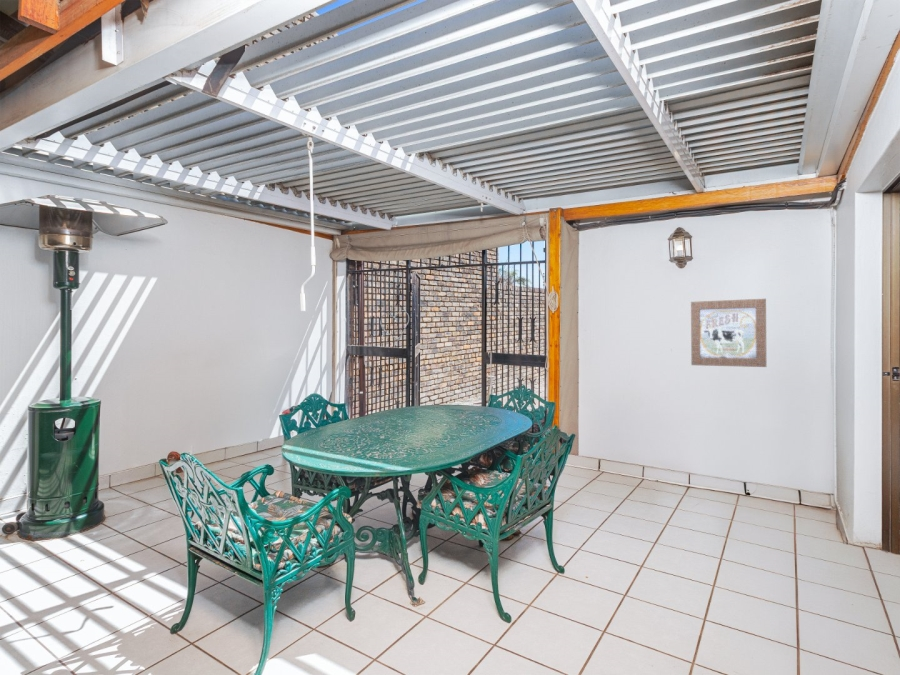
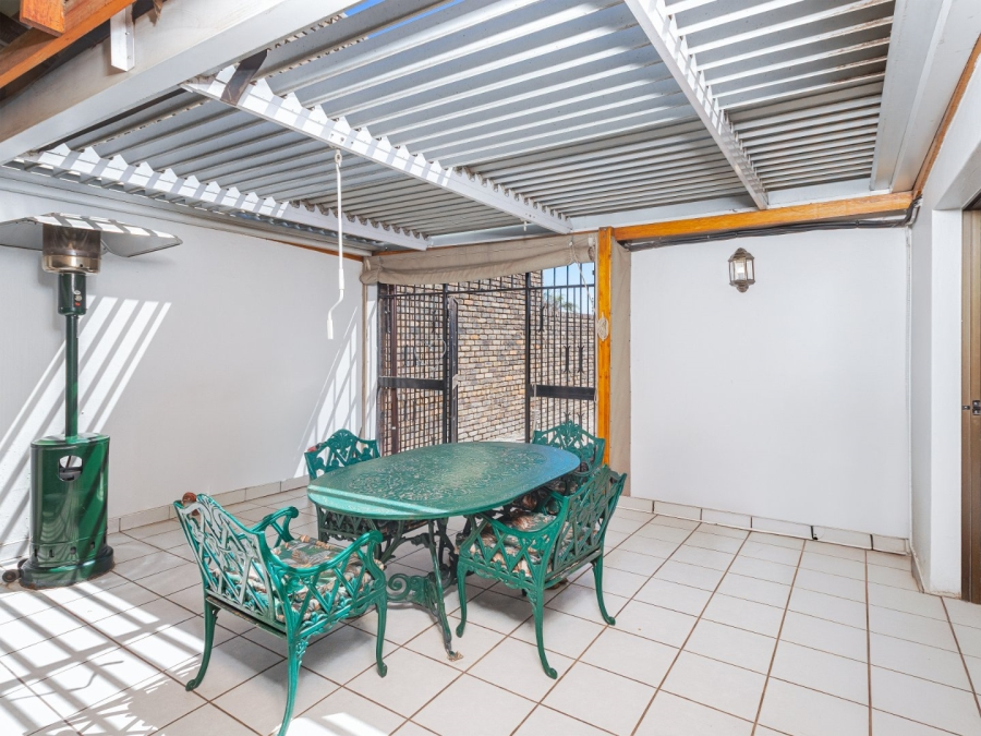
- wall art [690,298,767,368]
